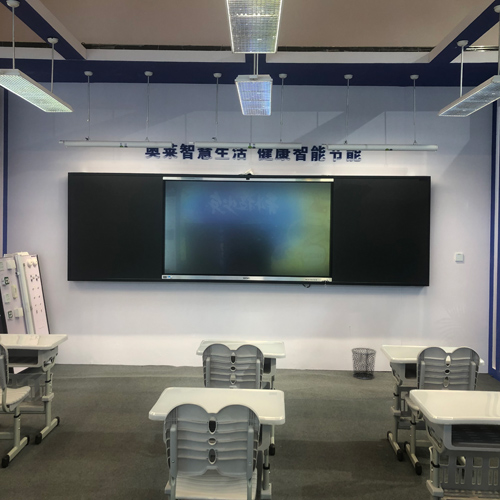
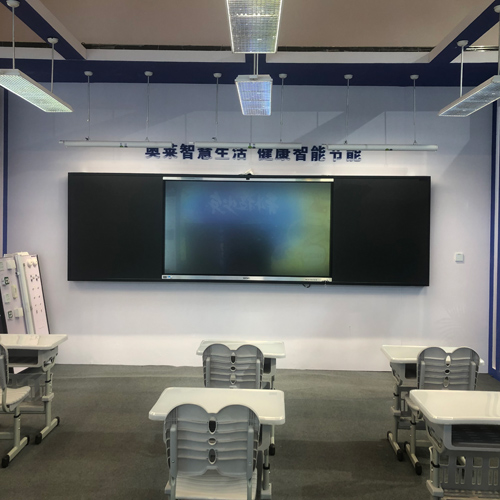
- waste bin [350,347,377,380]
